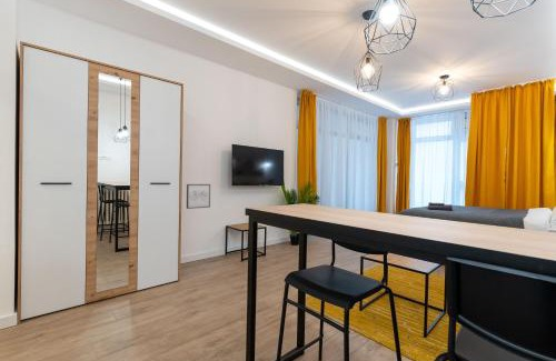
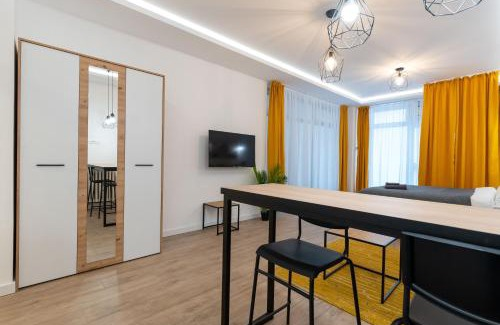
- wall art [186,183,211,210]
